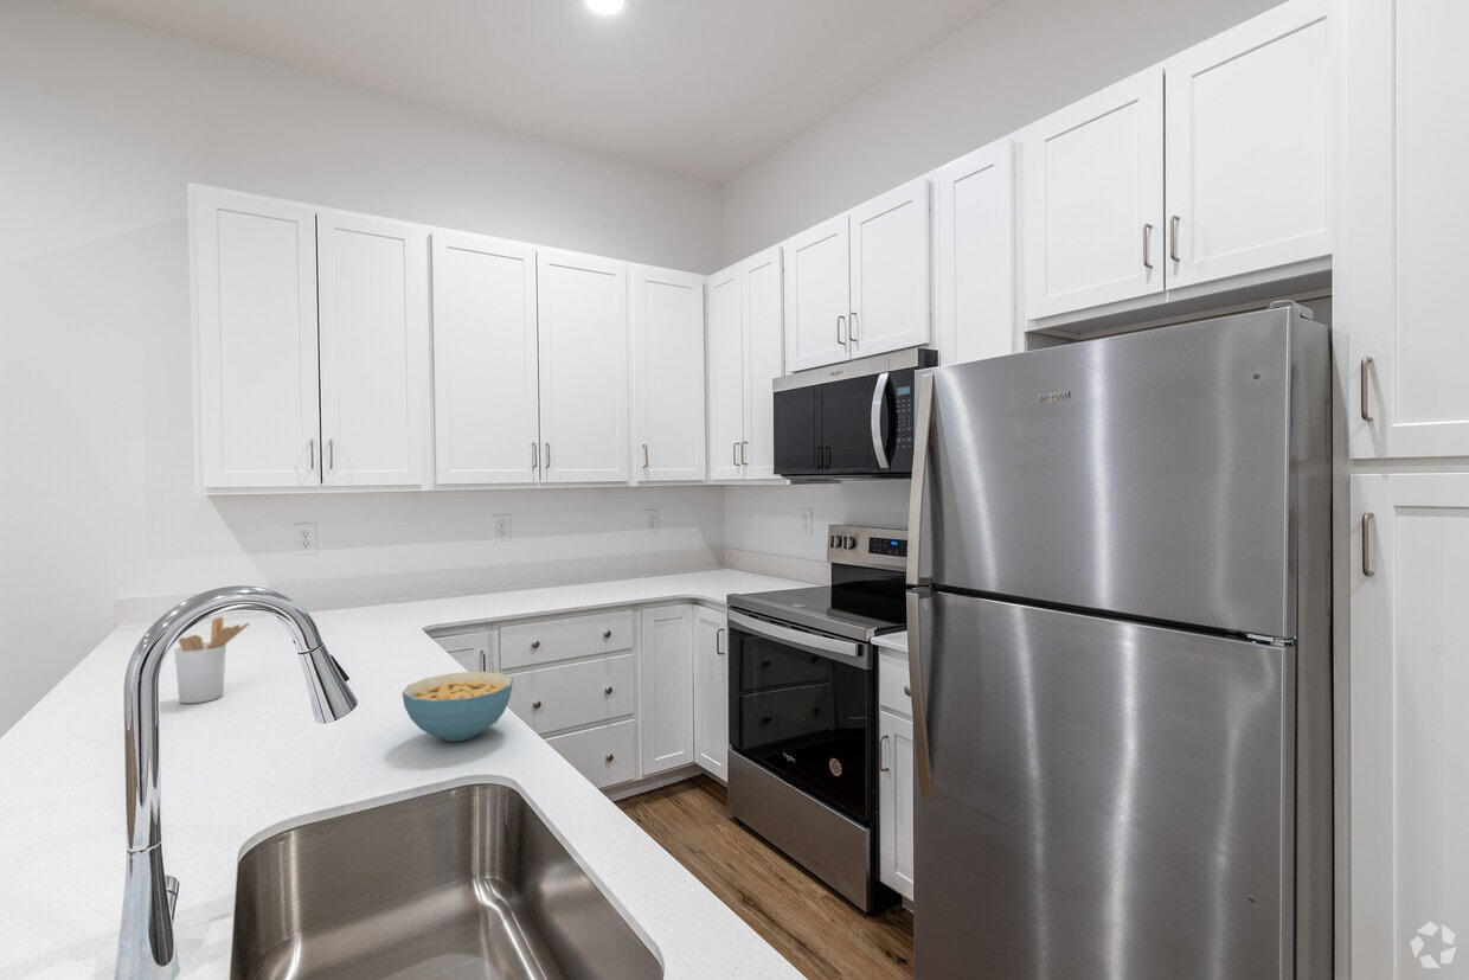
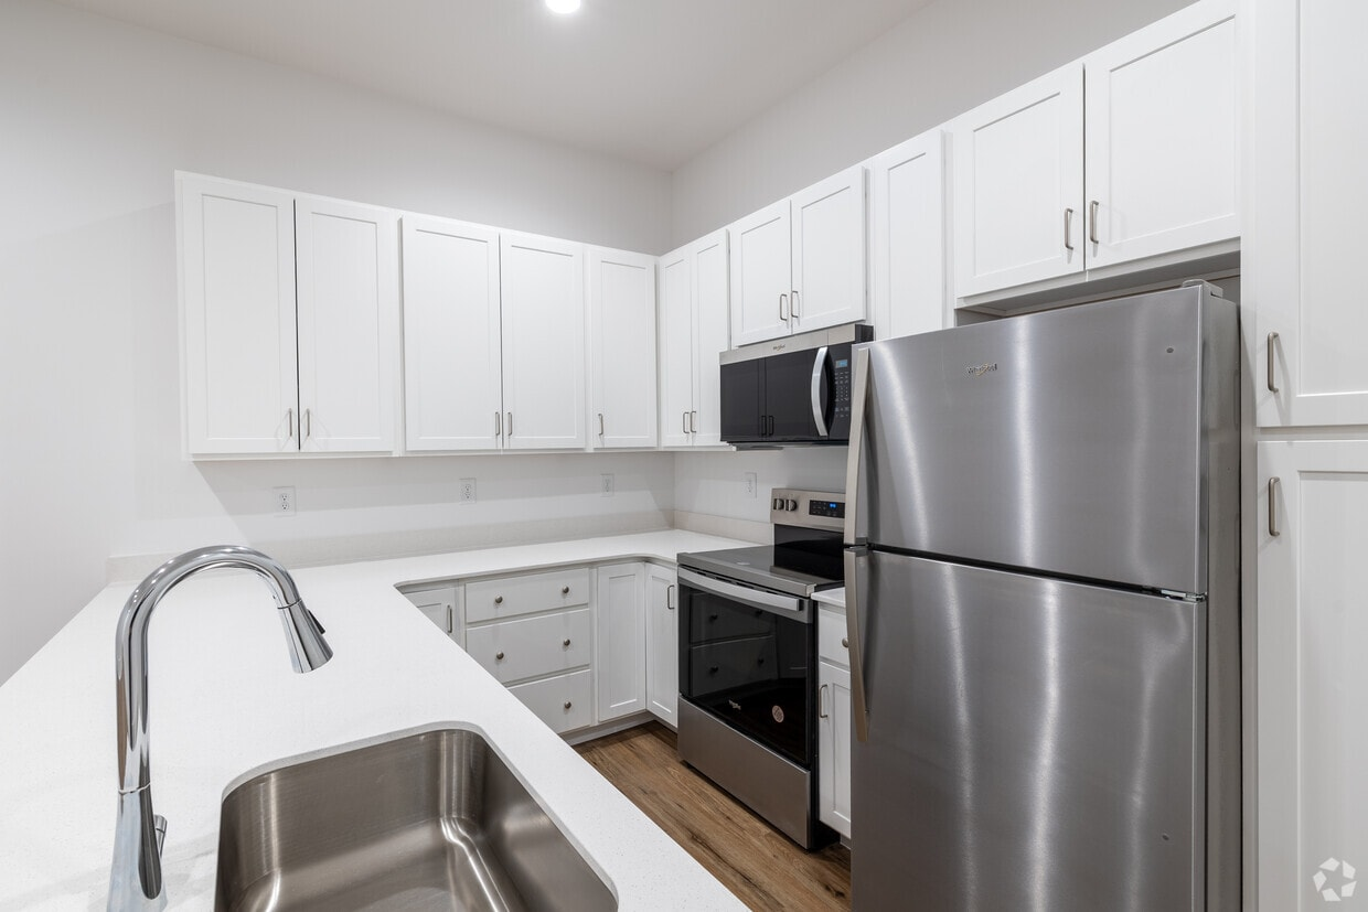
- cereal bowl [402,671,514,742]
- utensil holder [173,615,250,705]
